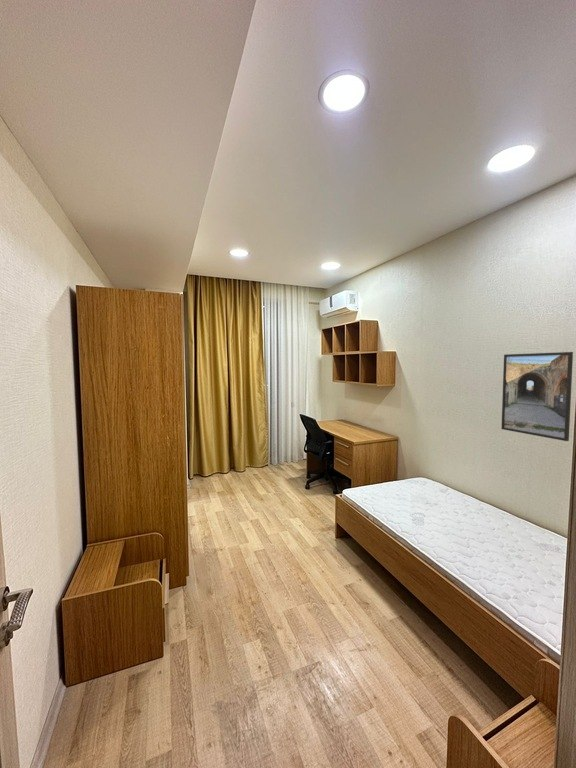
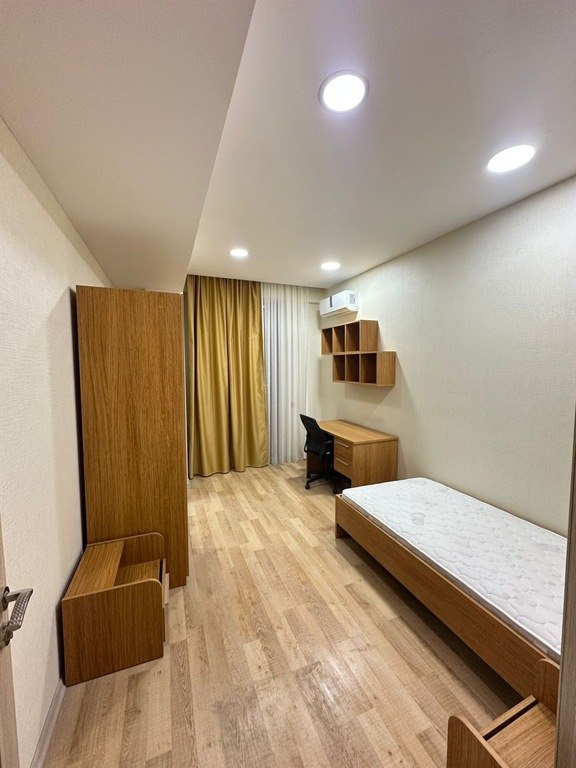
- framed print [500,351,574,442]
